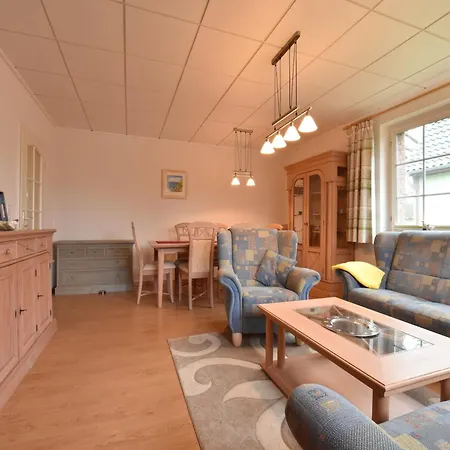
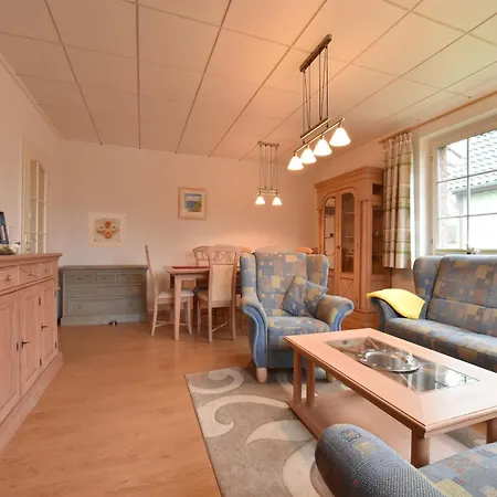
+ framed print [87,211,127,248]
